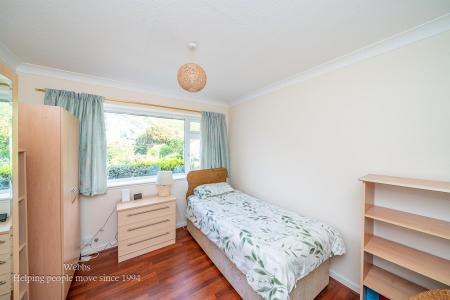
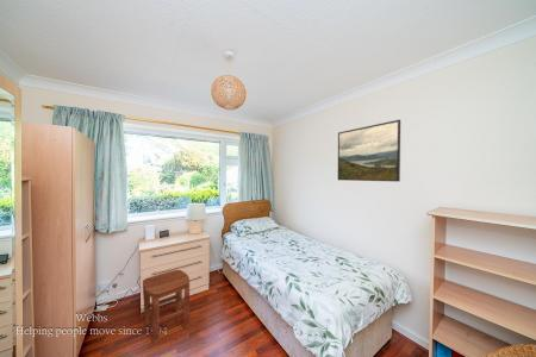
+ stool [142,269,191,345]
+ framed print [337,119,401,183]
